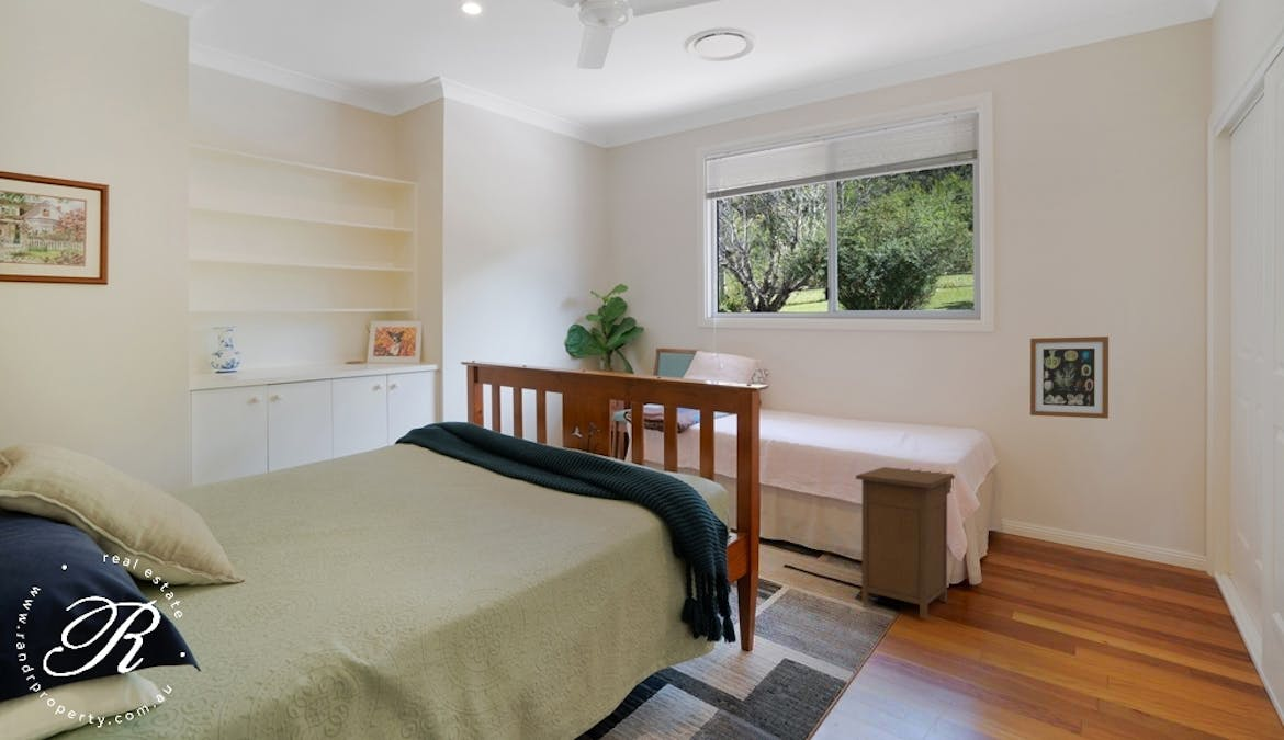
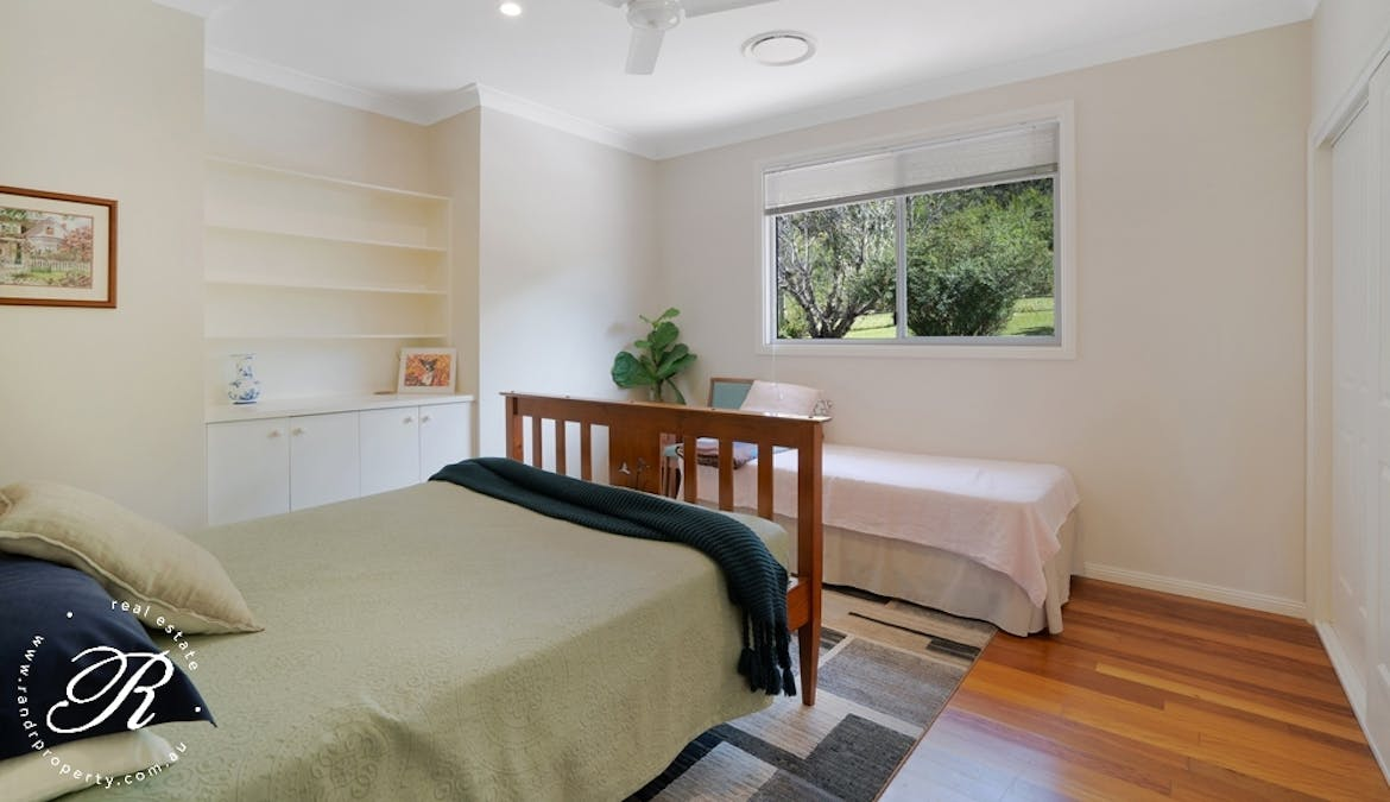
- wall art [1029,335,1110,420]
- nightstand [855,466,956,619]
